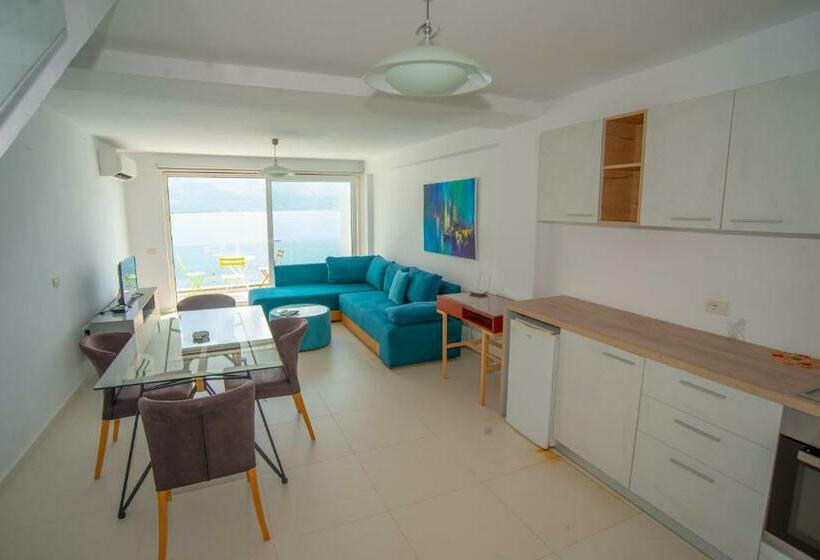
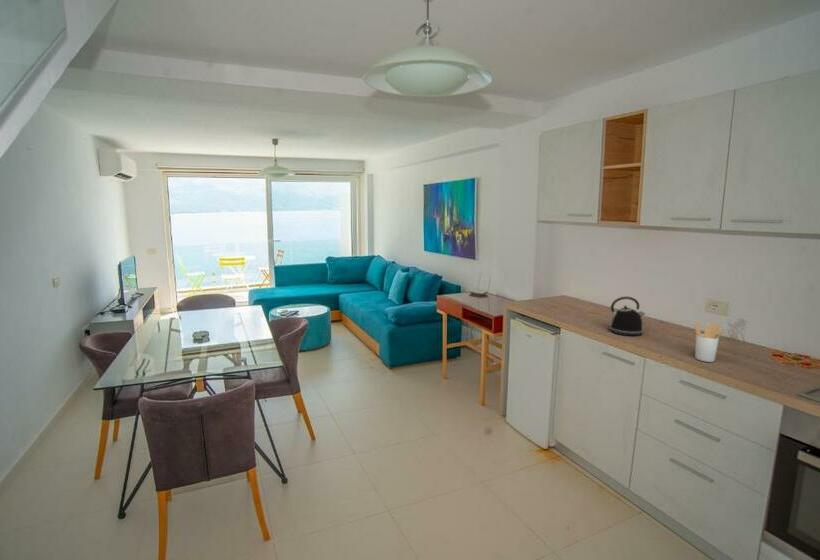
+ utensil holder [693,322,725,363]
+ kettle [607,296,646,337]
